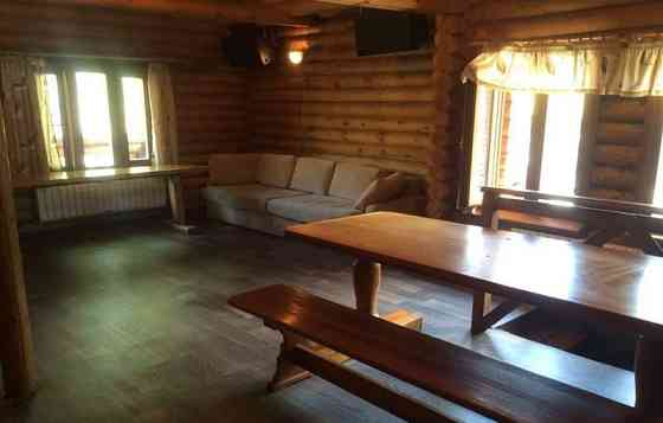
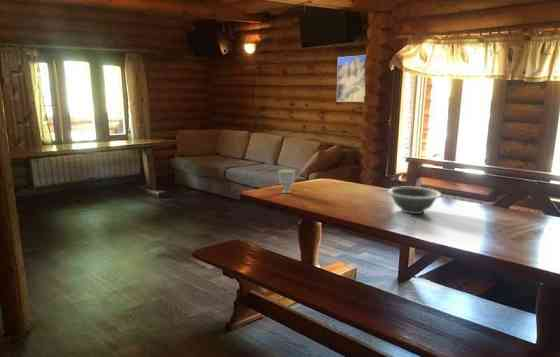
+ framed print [336,54,367,103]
+ decorative bowl [386,186,442,215]
+ cup [277,168,296,194]
